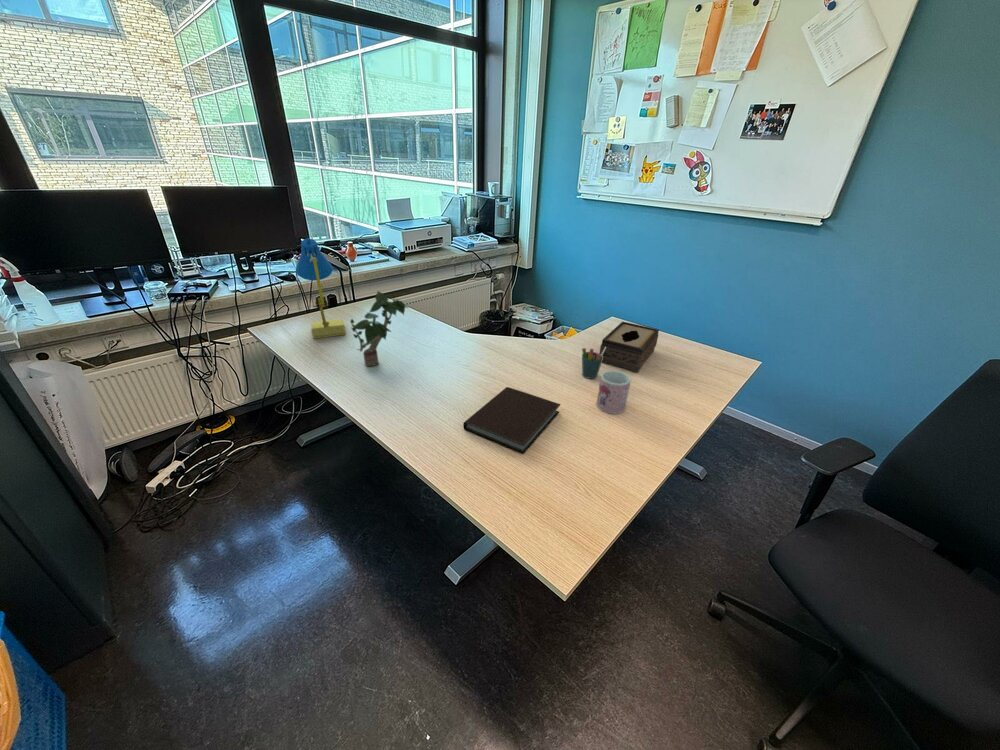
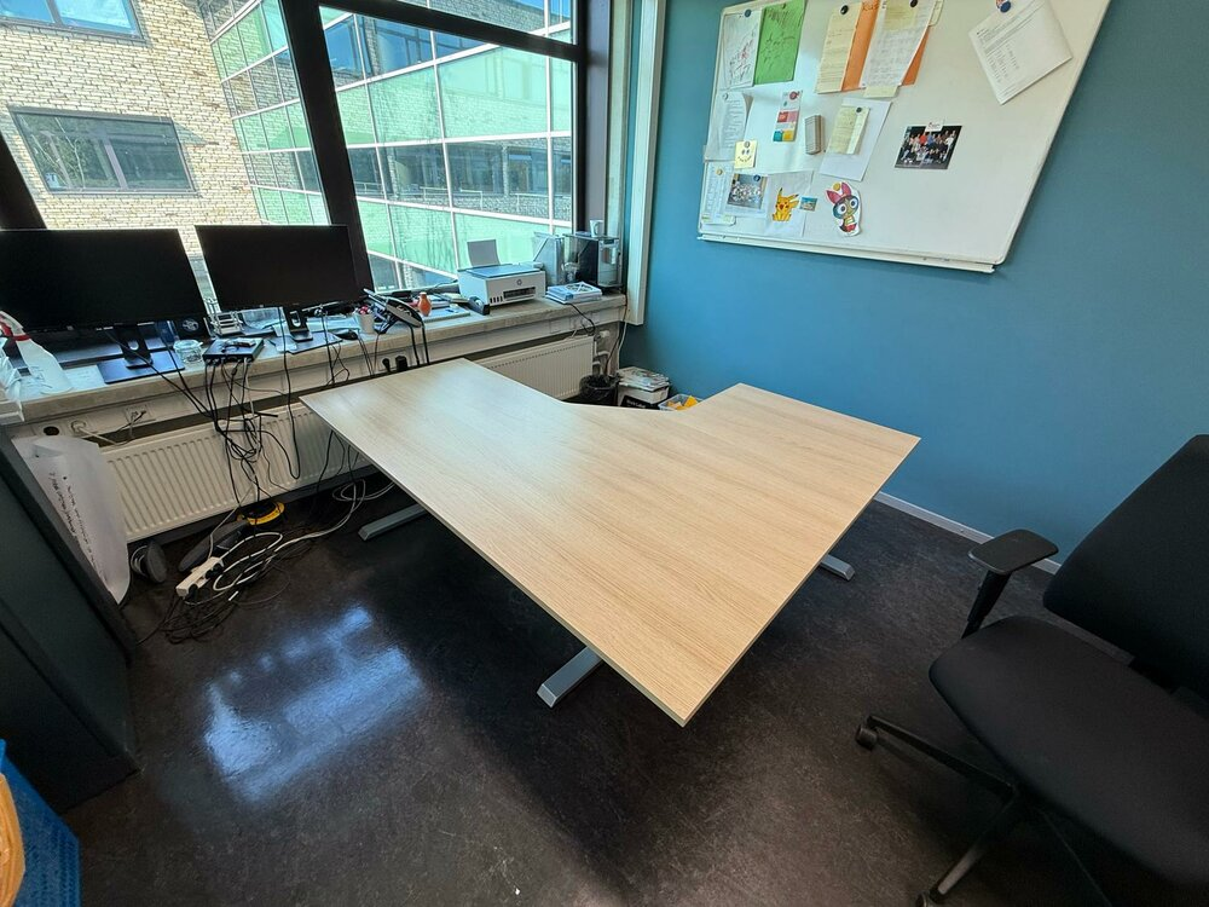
- tissue box [599,321,660,374]
- potted plant [349,289,409,367]
- notebook [462,386,561,455]
- desk lamp [295,237,347,340]
- mug [596,370,632,415]
- pen holder [581,347,606,380]
